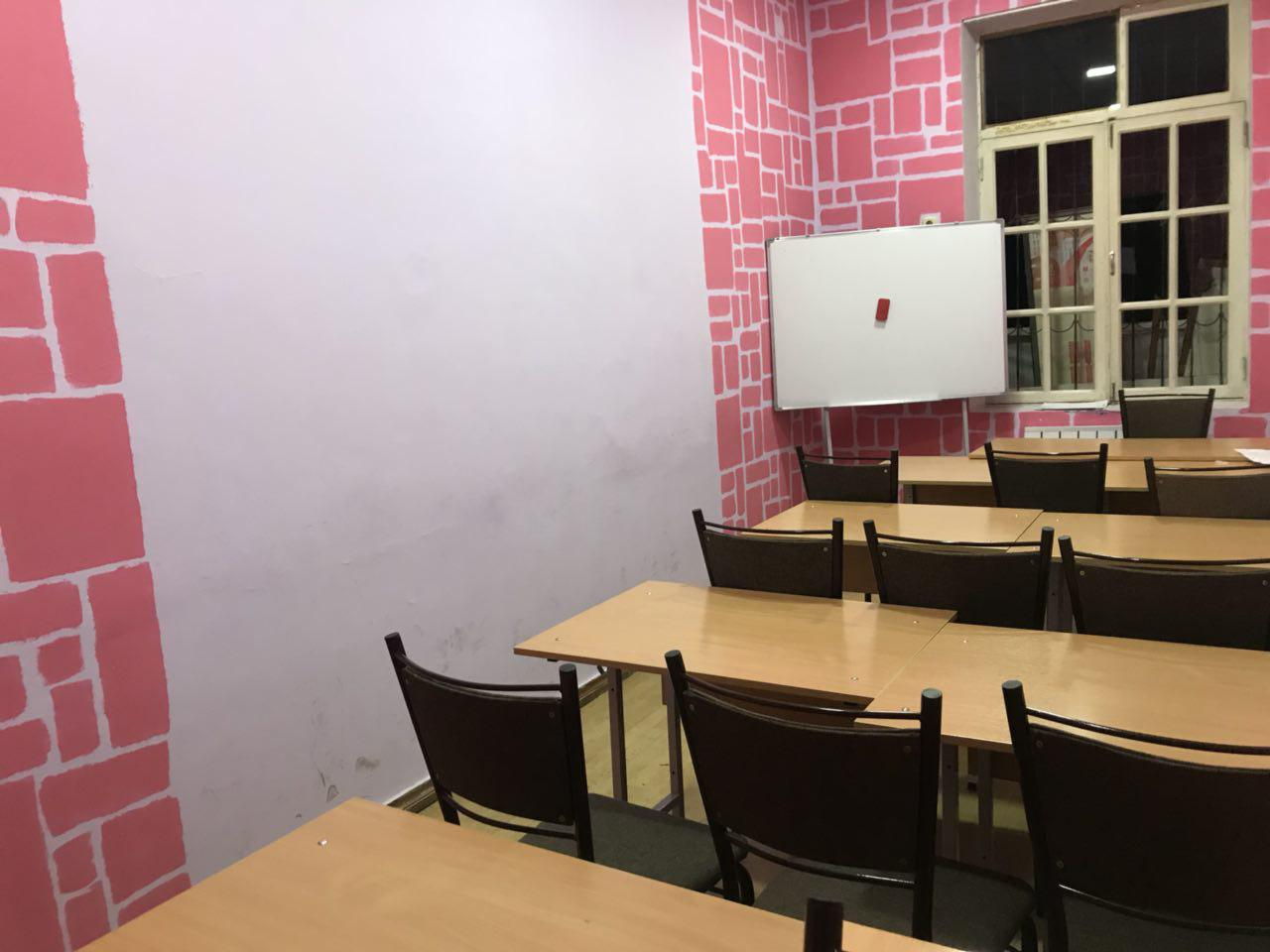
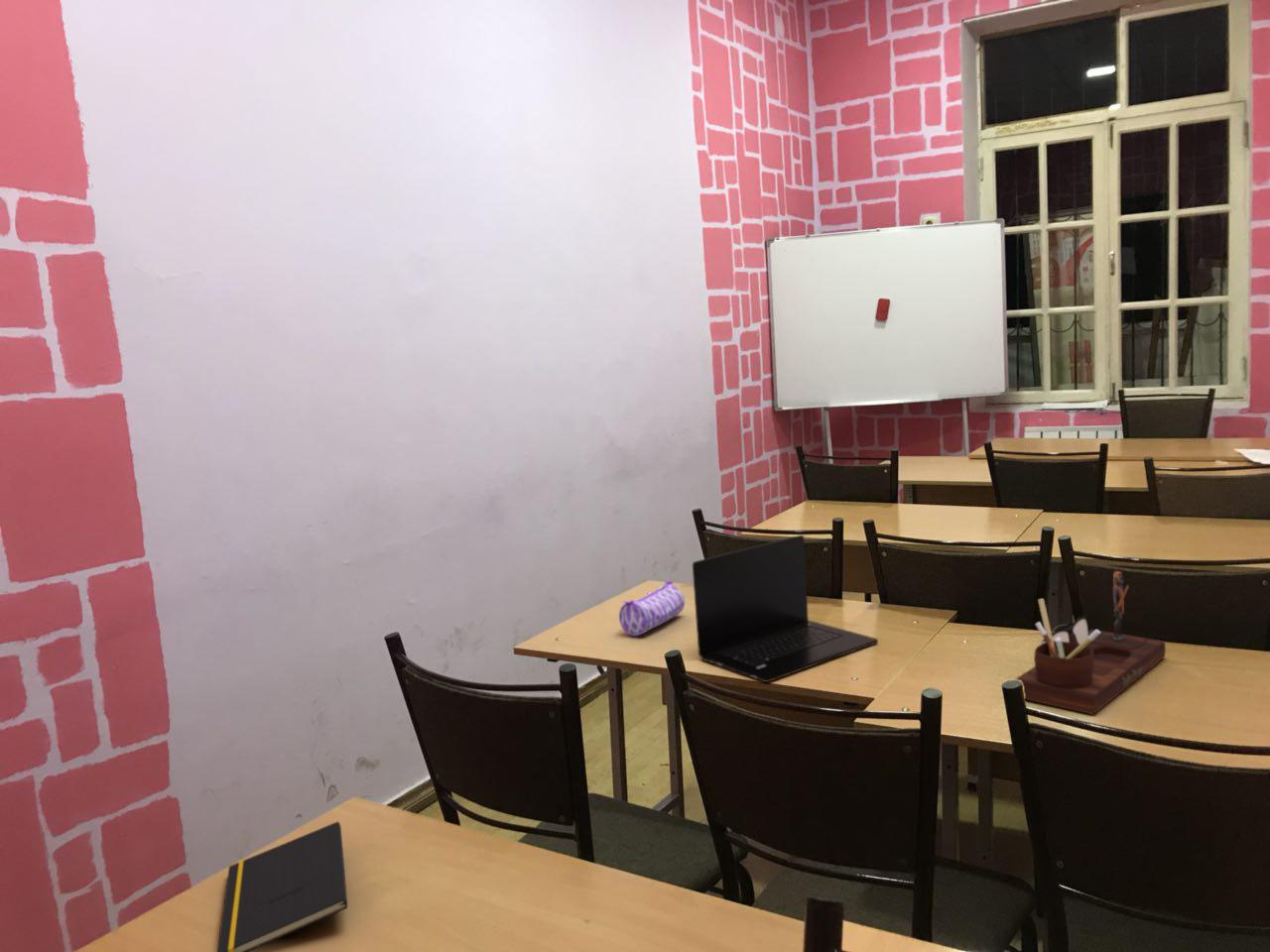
+ notepad [216,820,348,952]
+ pencil case [618,580,686,637]
+ desk organizer [1015,570,1167,715]
+ laptop [692,535,879,683]
